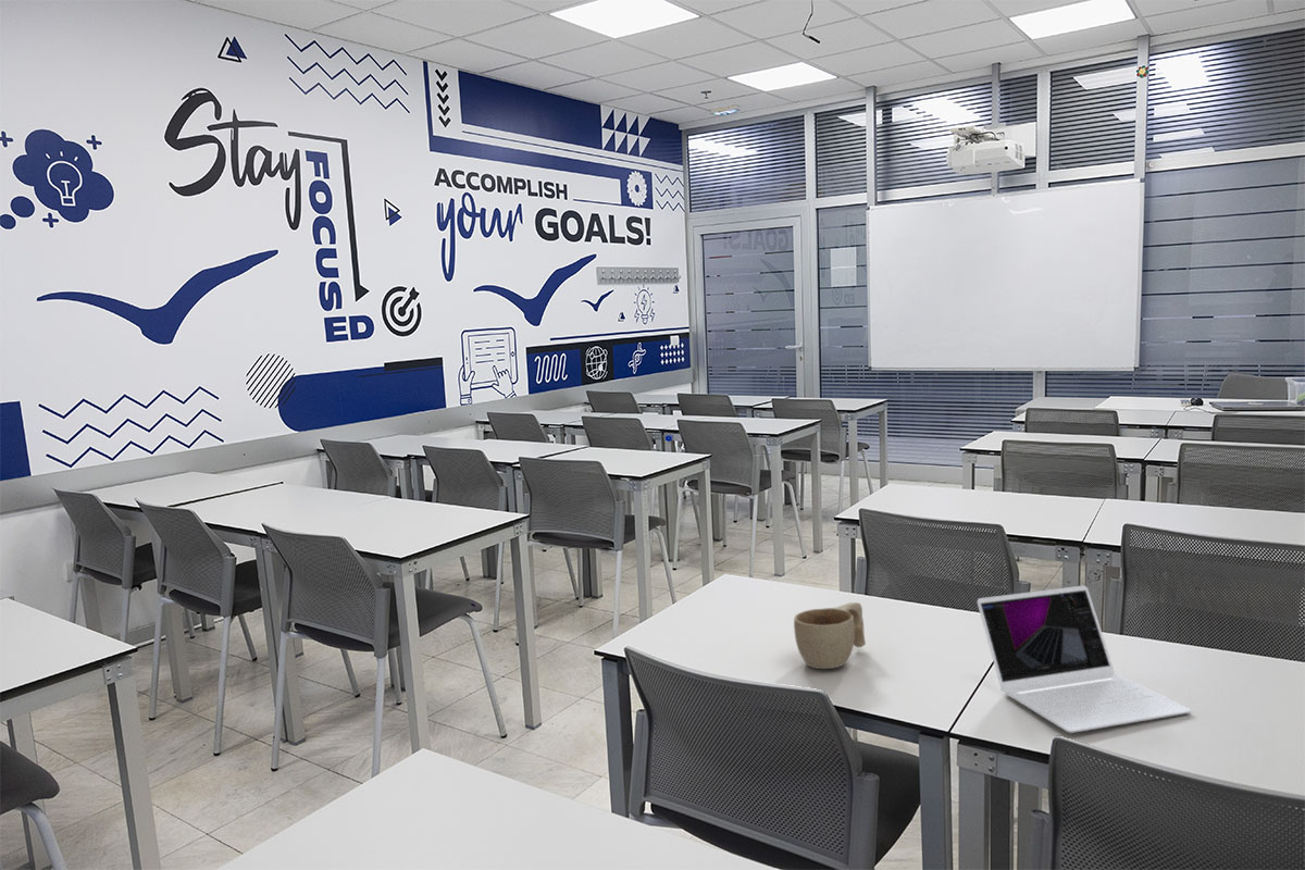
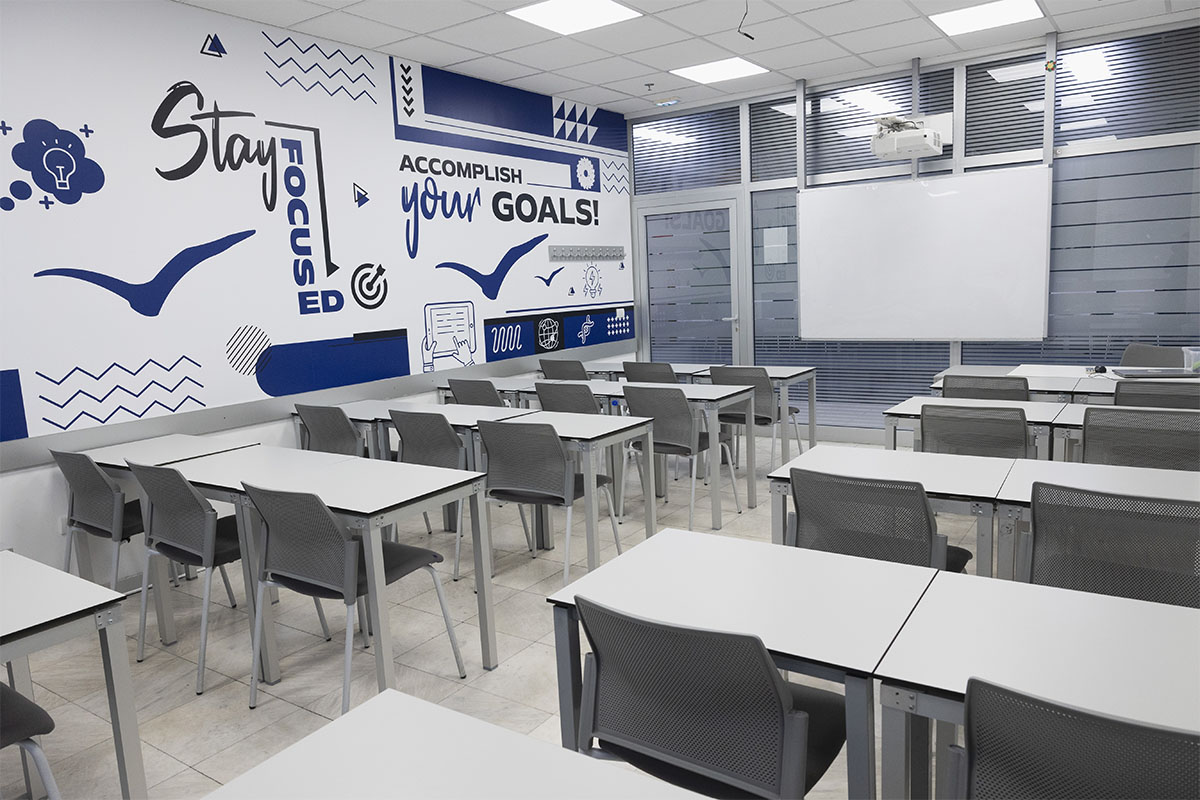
- laptop [975,584,1191,734]
- cup [793,601,867,670]
